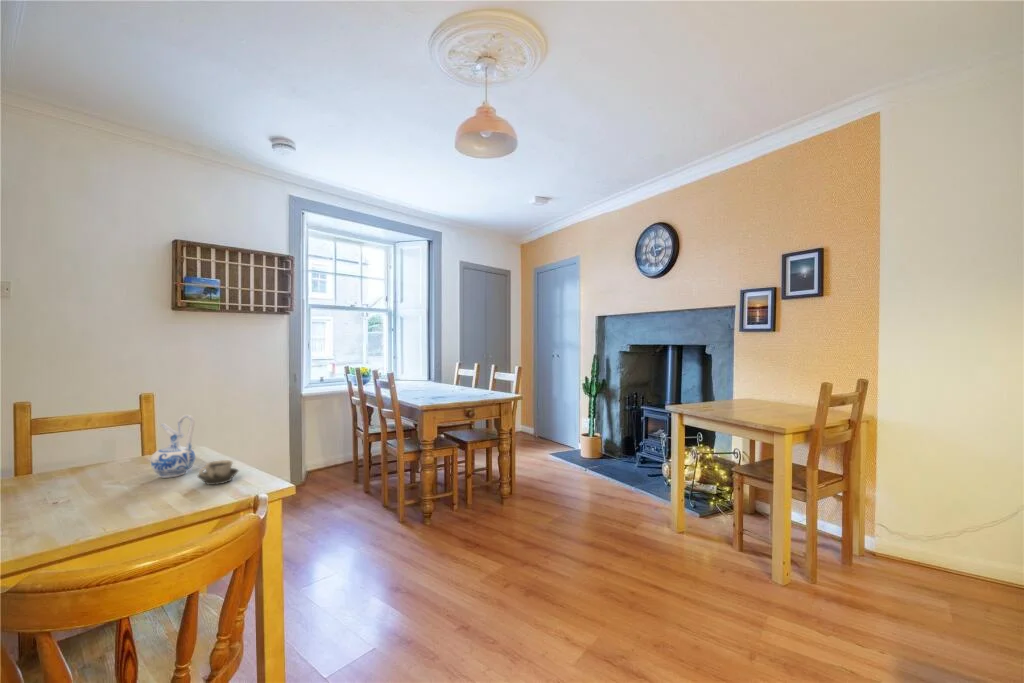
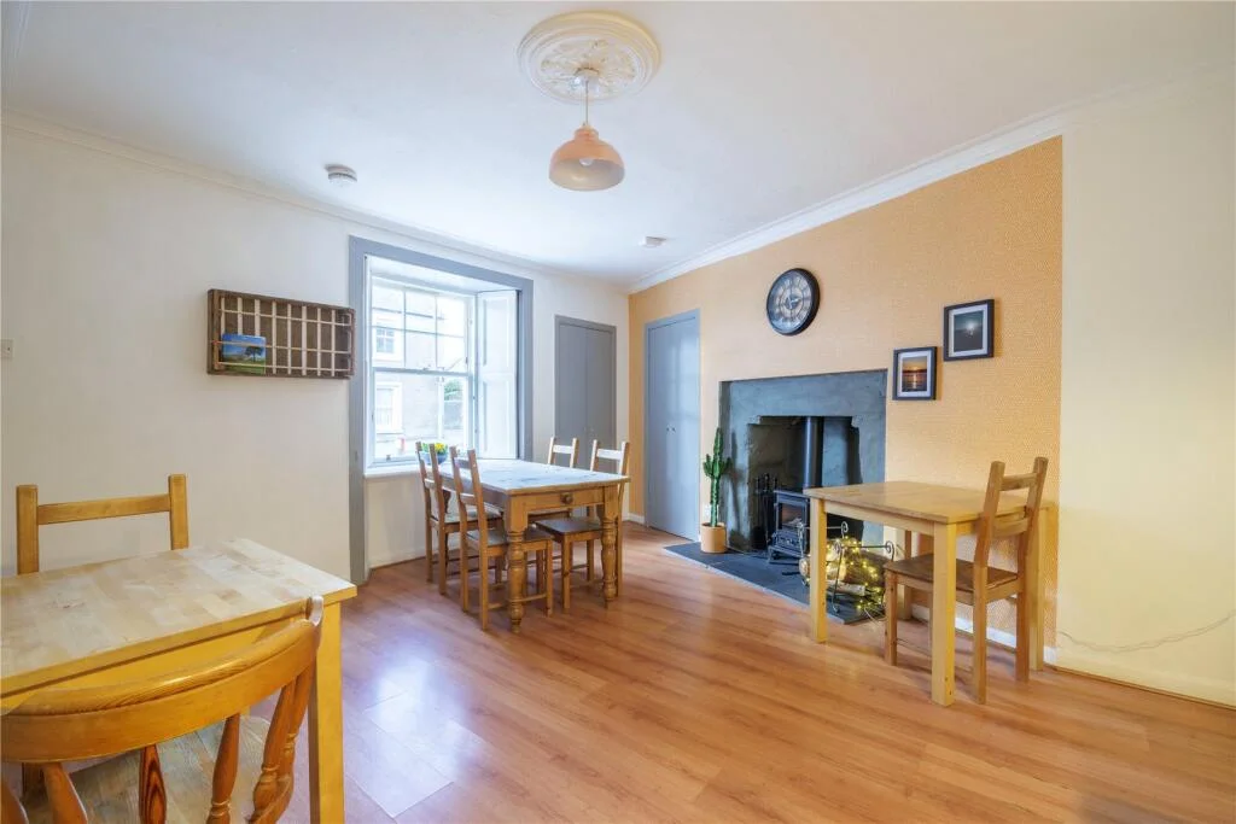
- ceramic pitcher [150,414,196,479]
- cup [196,459,240,486]
